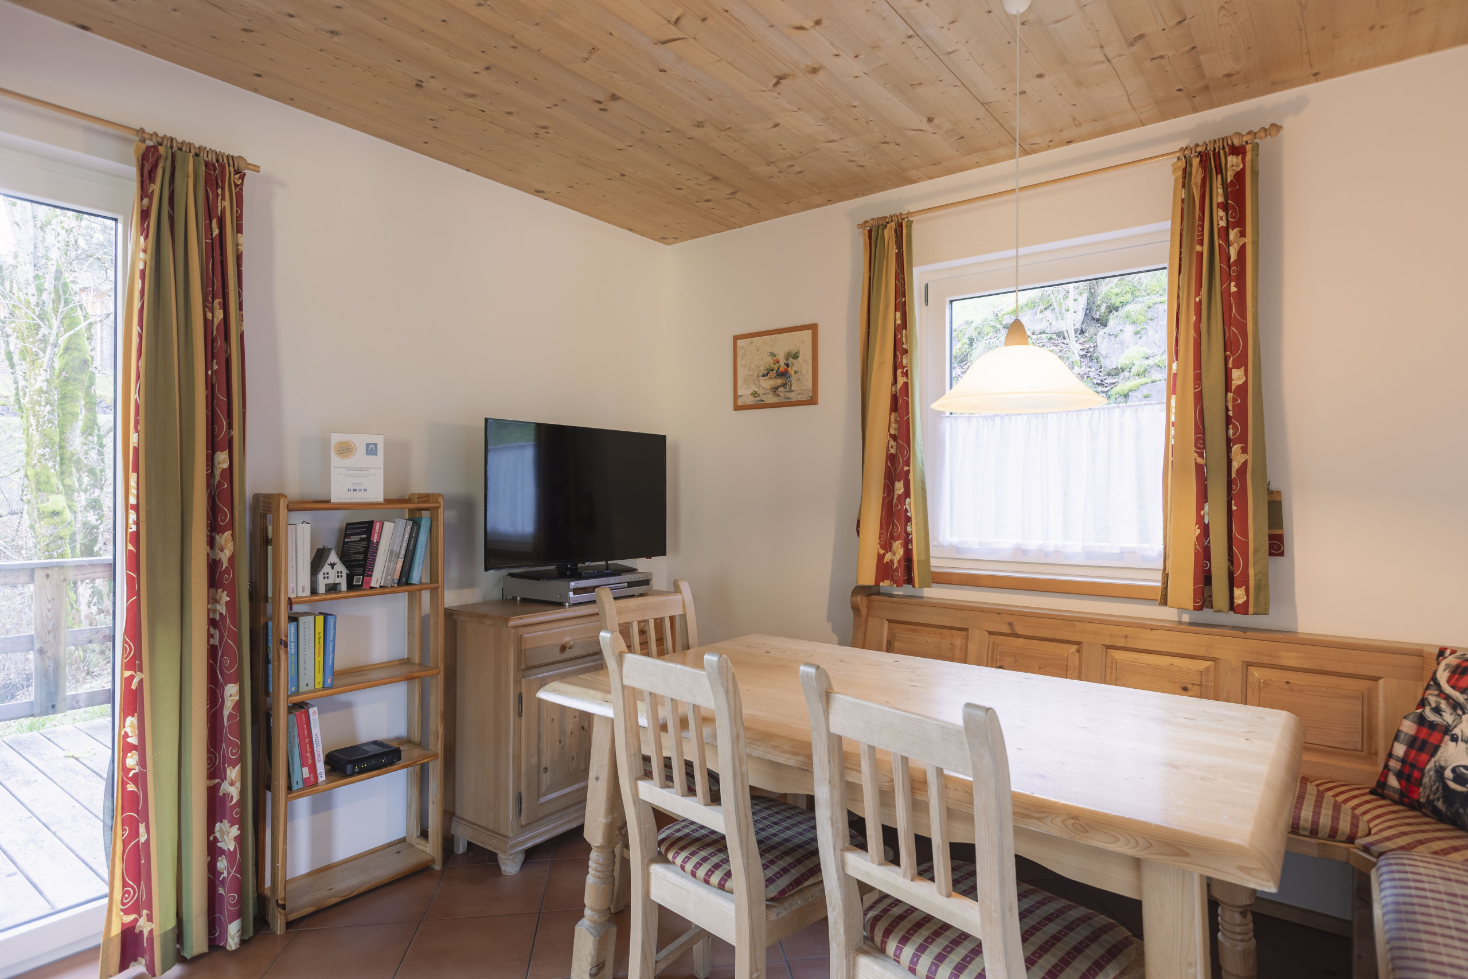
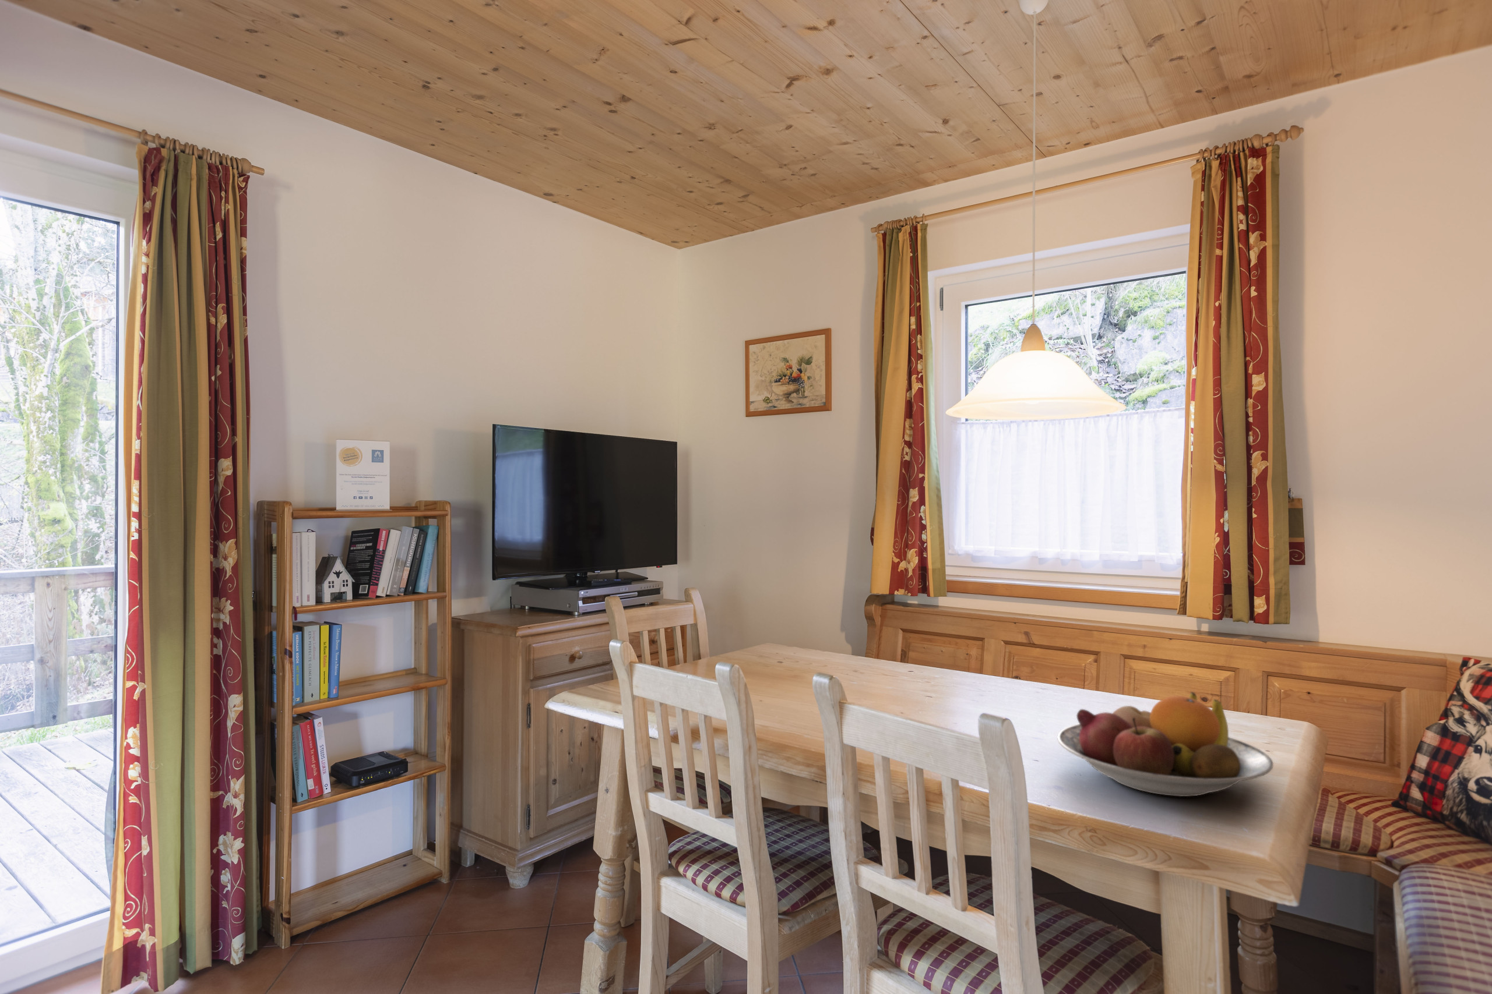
+ fruit bowl [1057,691,1274,798]
